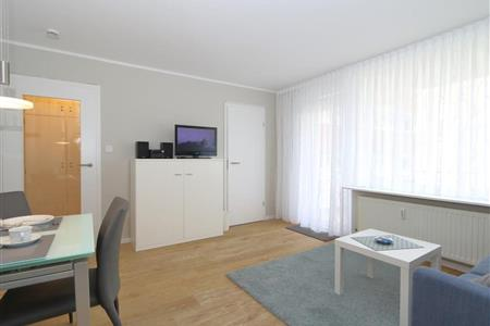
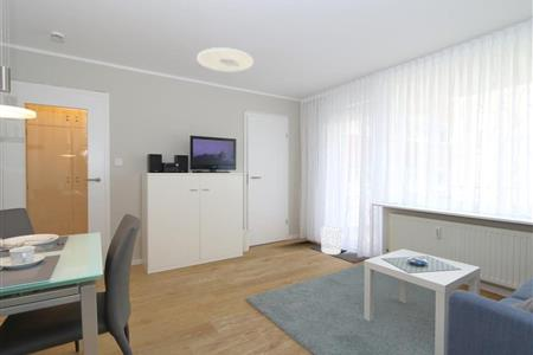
+ ceiling light [195,46,255,73]
+ waste bin [320,225,343,256]
